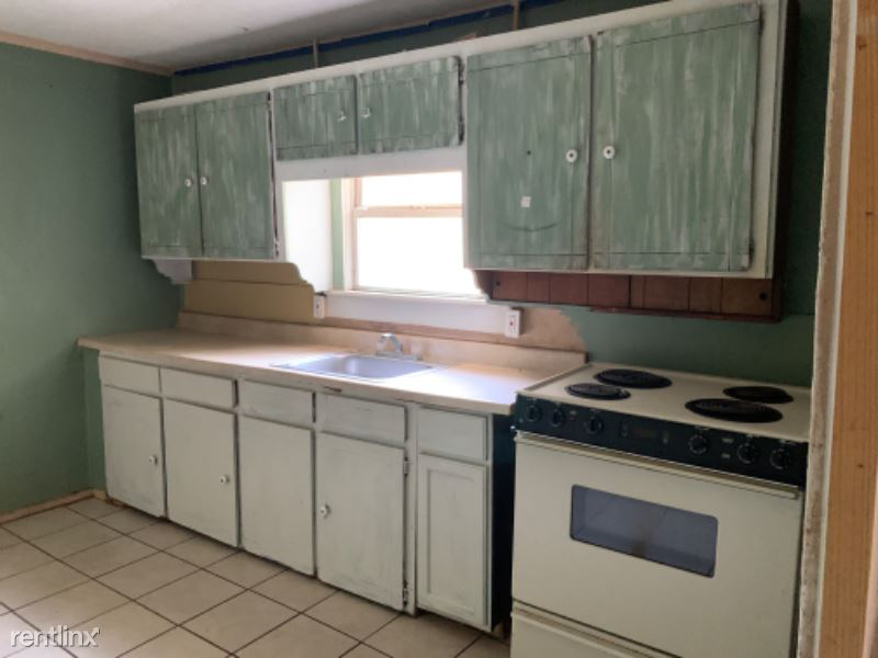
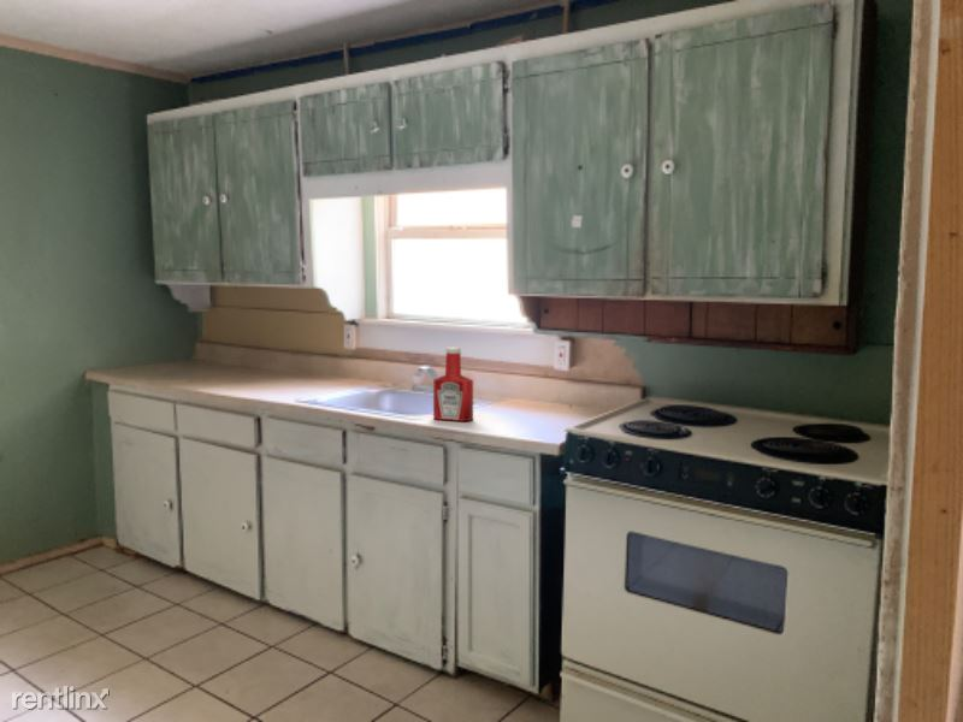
+ soap bottle [432,347,474,422]
